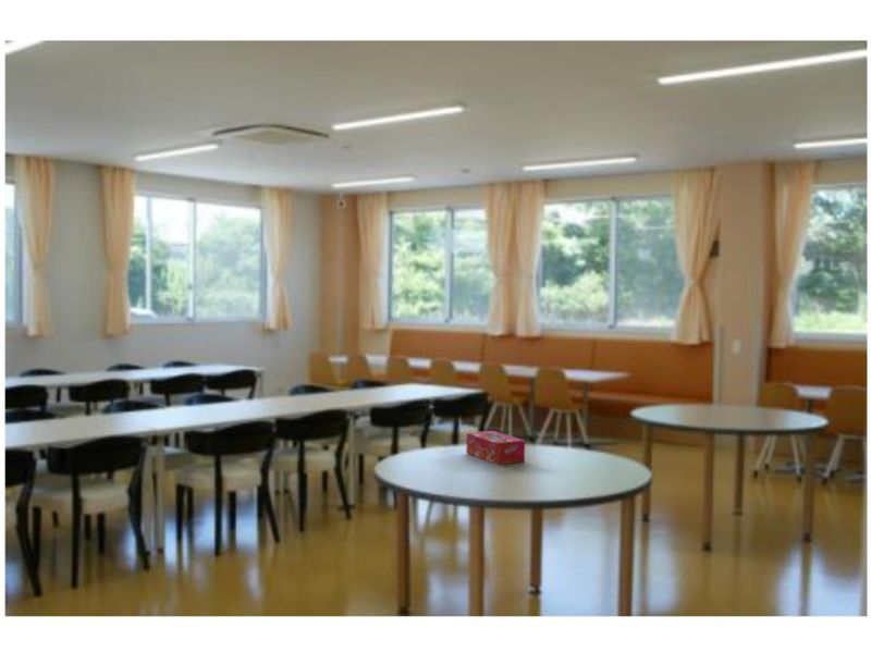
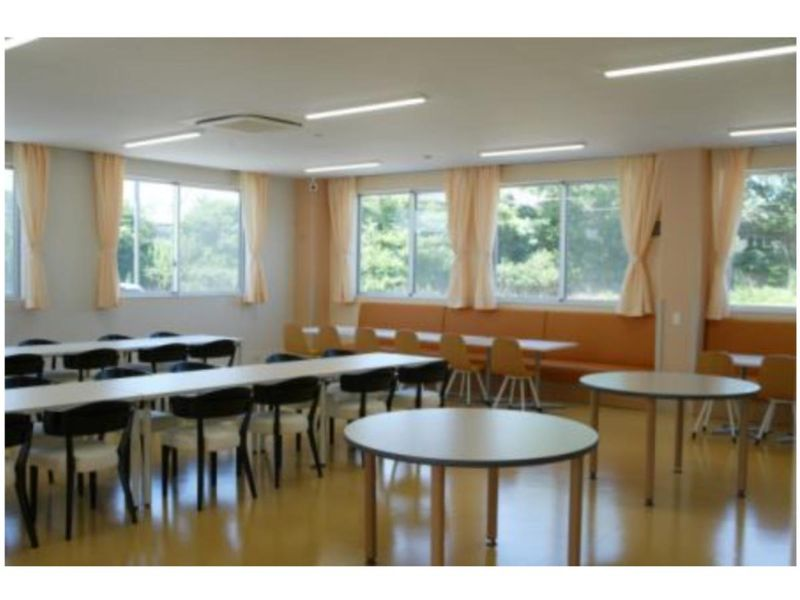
- tissue box [465,430,526,465]
